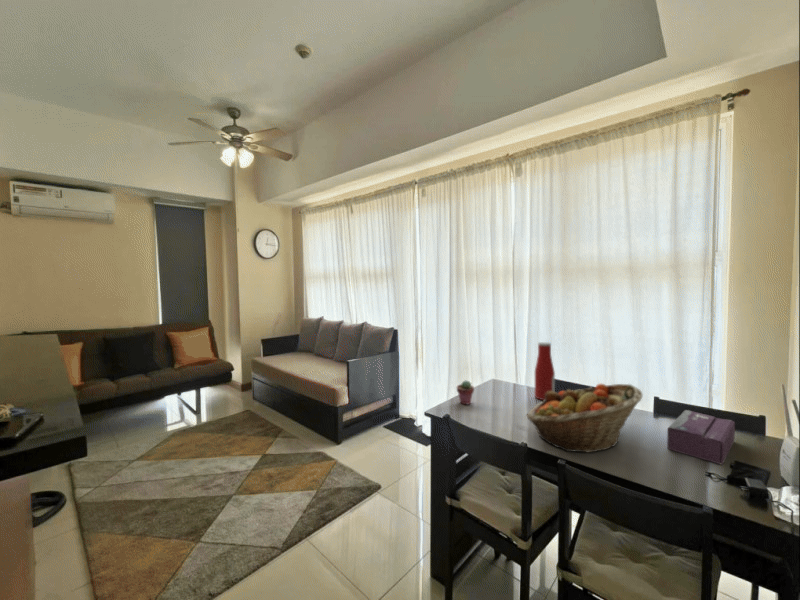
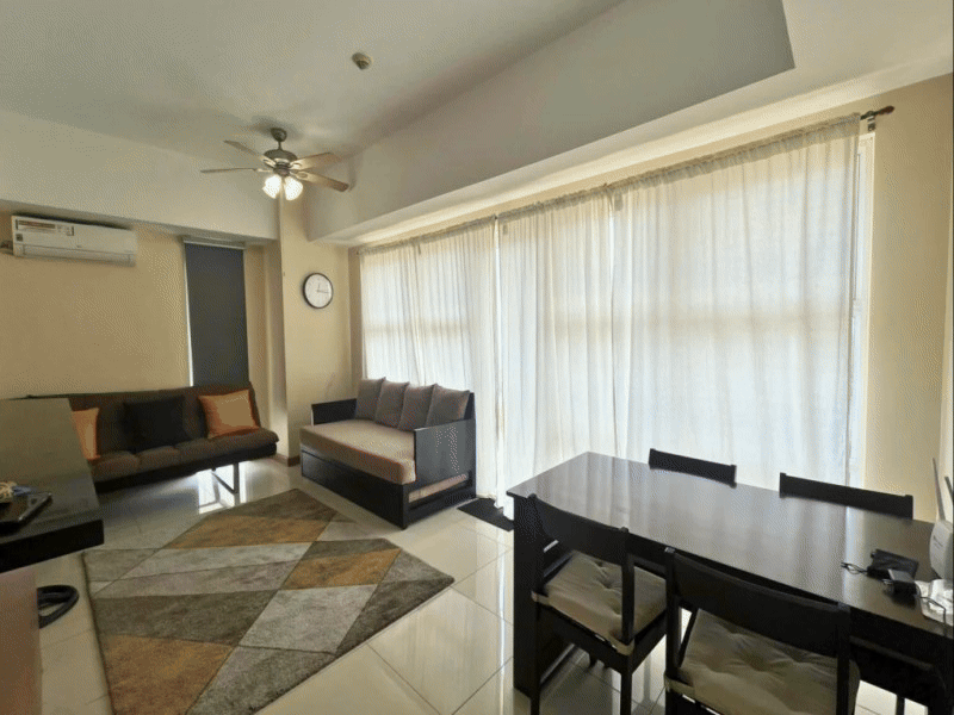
- tissue box [666,409,736,466]
- bottle [534,341,556,401]
- potted succulent [456,380,475,406]
- fruit basket [526,383,643,453]
